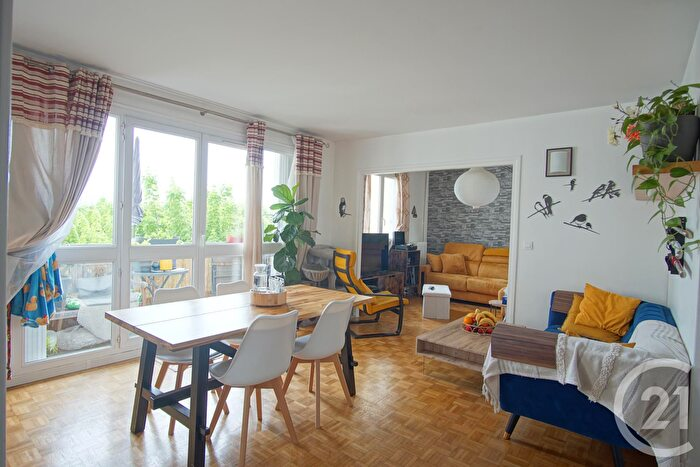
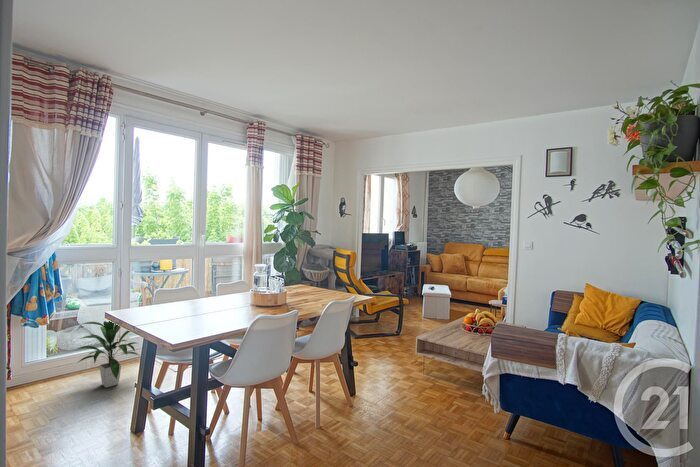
+ indoor plant [73,320,140,388]
